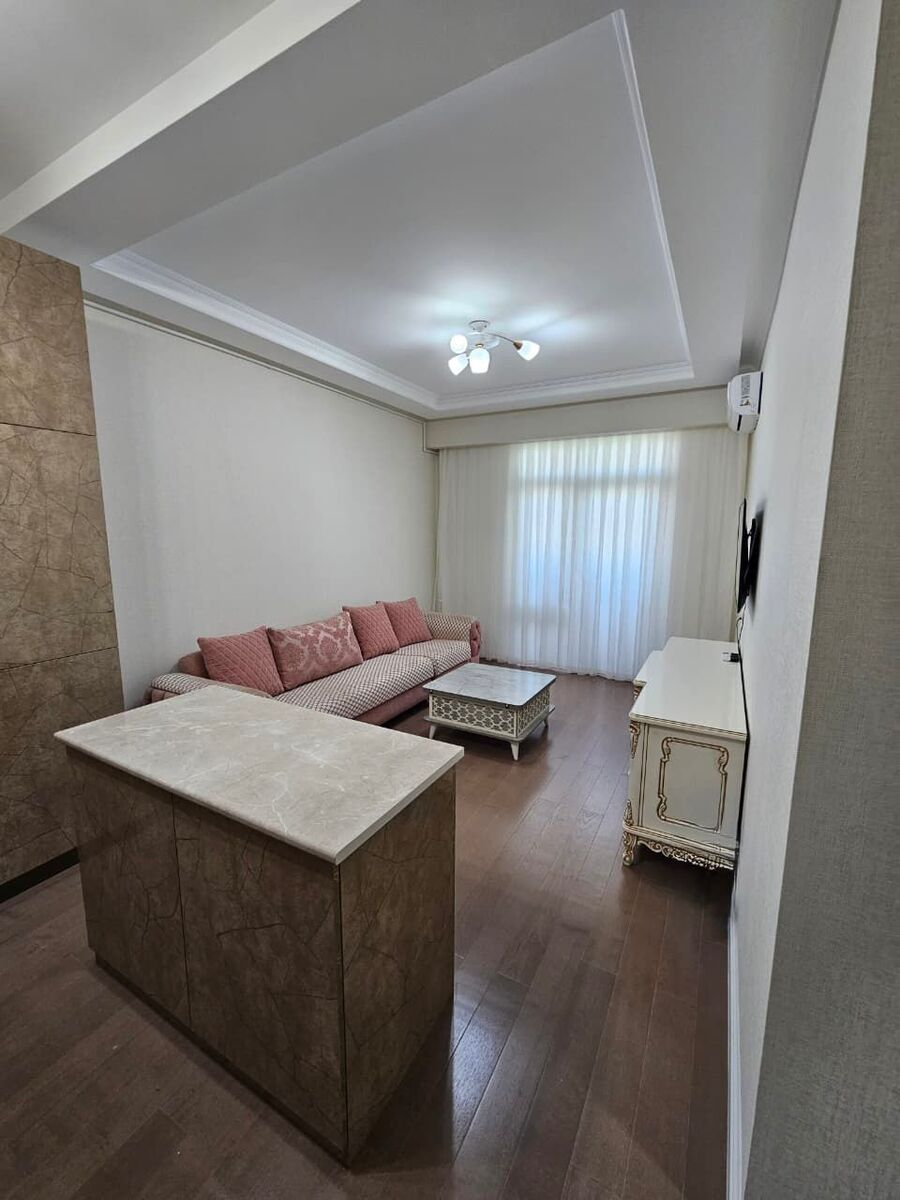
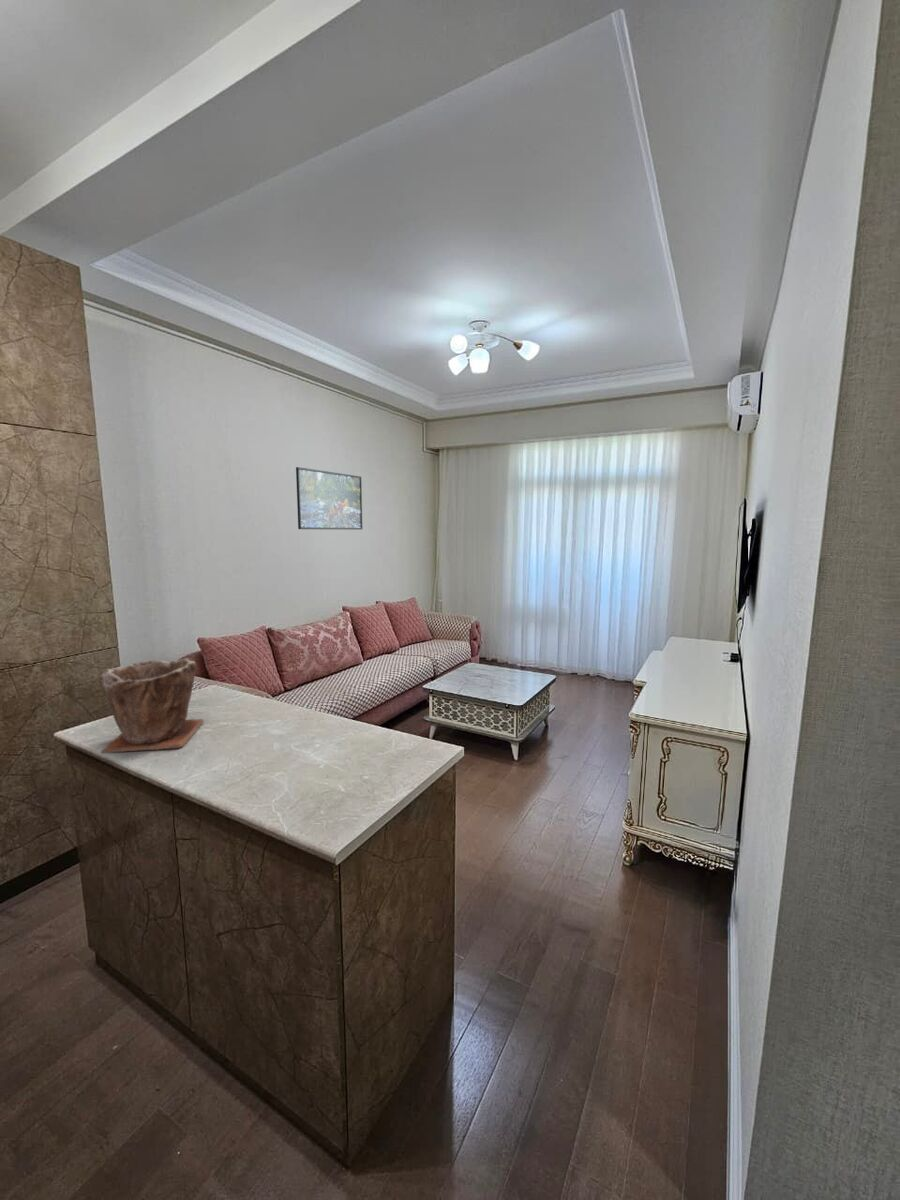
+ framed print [295,466,363,531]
+ plant pot [100,657,205,754]
